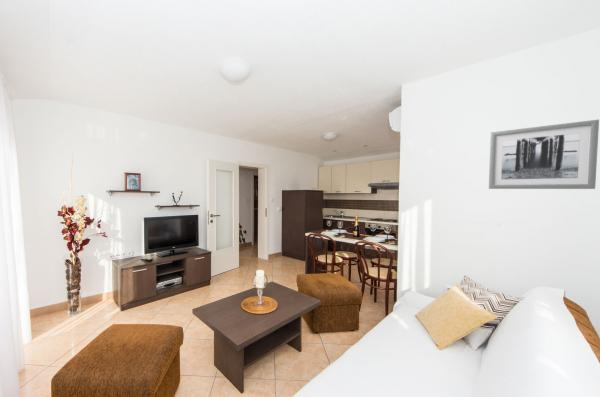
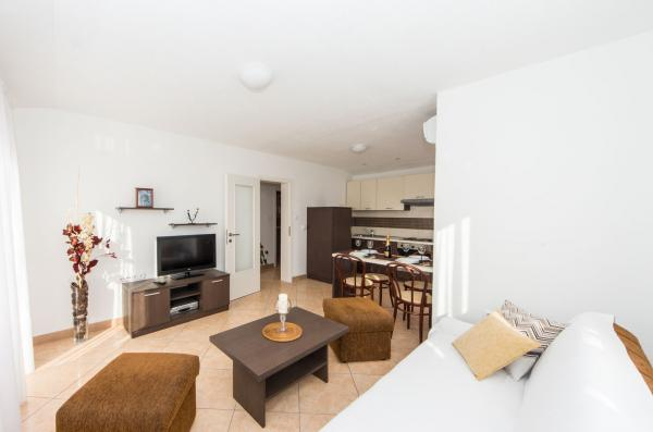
- wall art [488,119,600,190]
